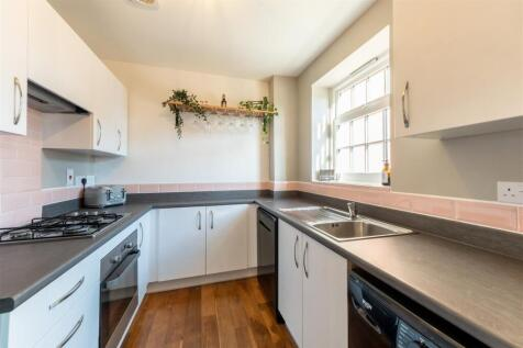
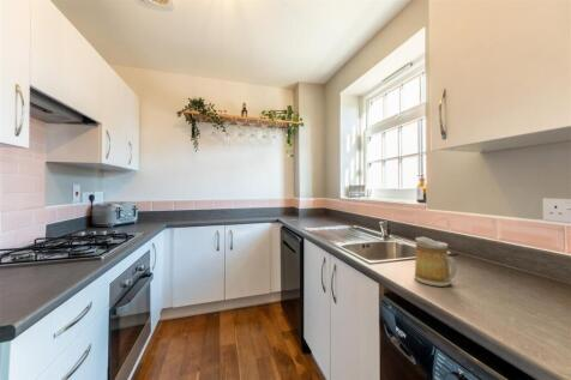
+ mug [413,235,458,288]
